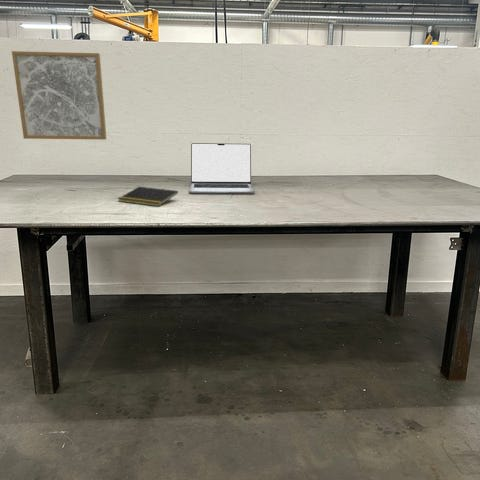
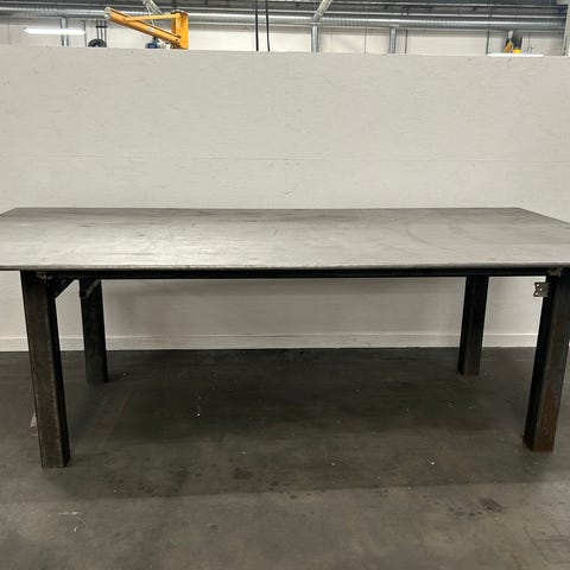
- wall art [11,50,107,141]
- notepad [117,186,179,207]
- laptop [188,142,256,195]
